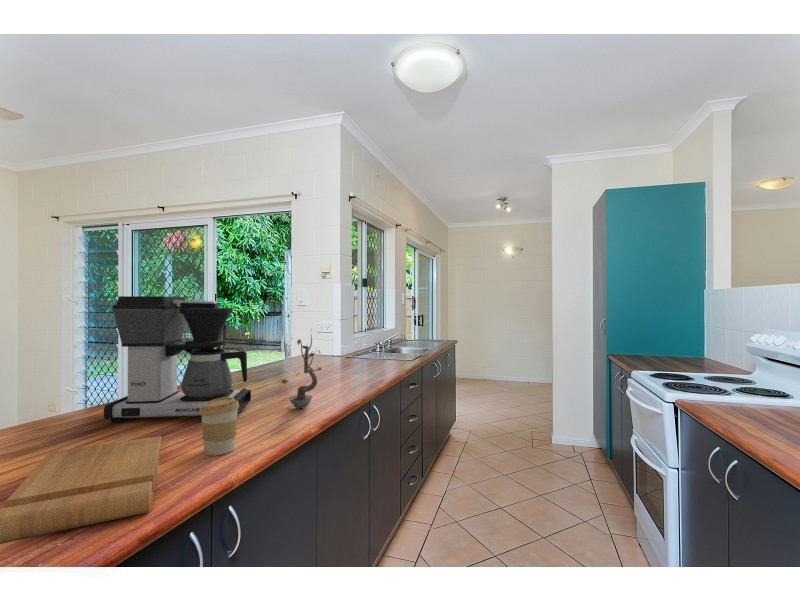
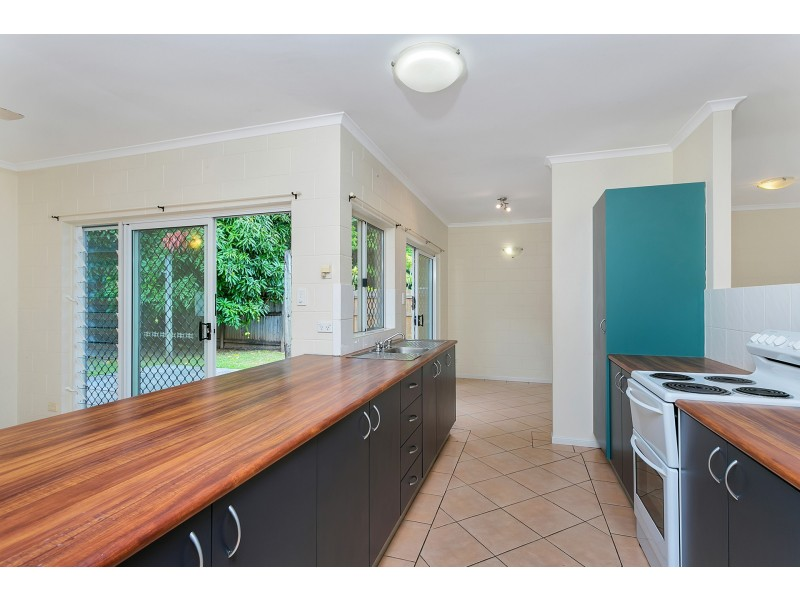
- coffee maker [103,295,252,424]
- coffee cup [199,397,239,457]
- plant [280,328,322,409]
- cutting board [0,435,162,545]
